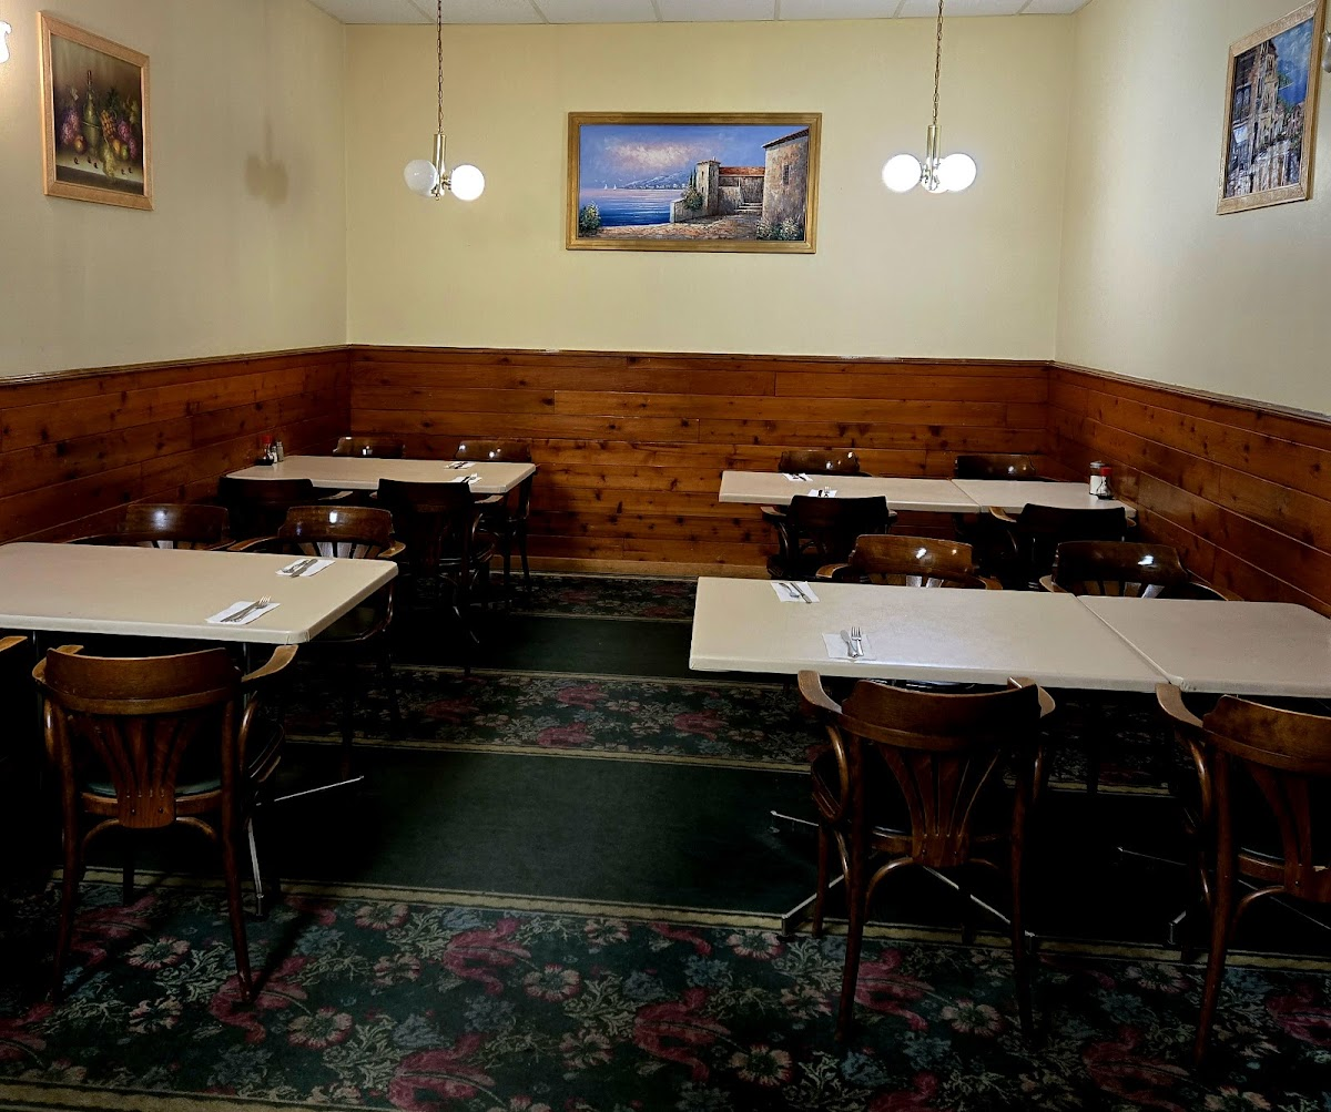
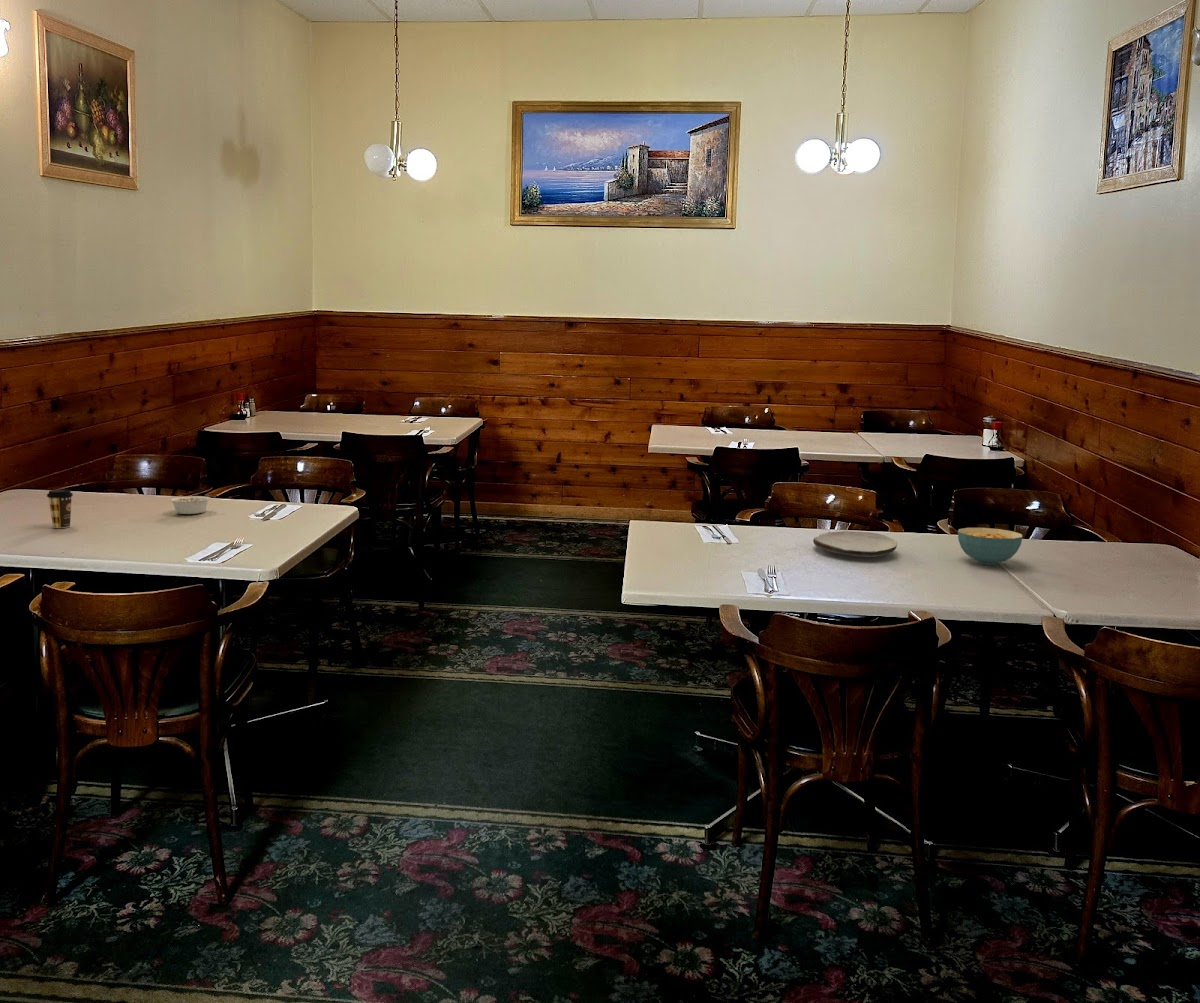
+ plate [812,530,898,558]
+ cereal bowl [957,527,1023,566]
+ coffee cup [46,489,74,529]
+ legume [169,495,215,515]
